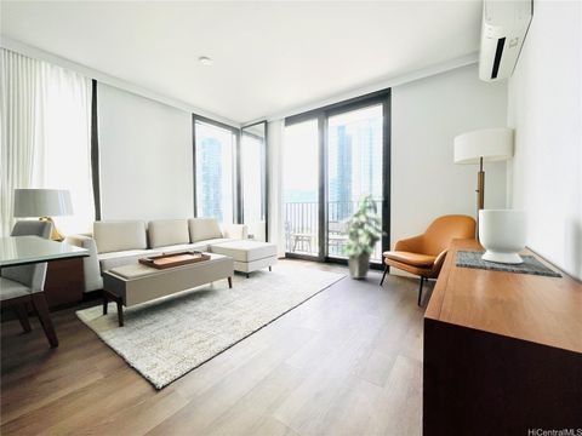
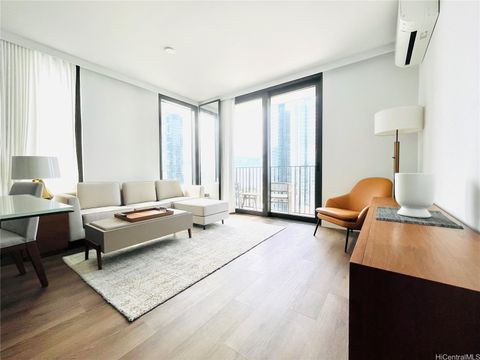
- indoor plant [336,184,388,280]
